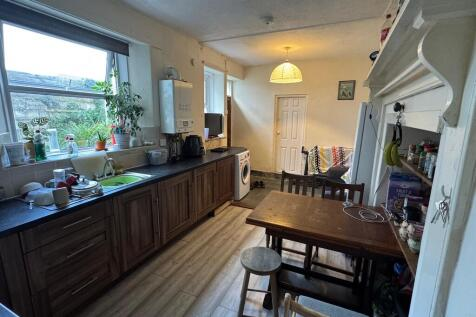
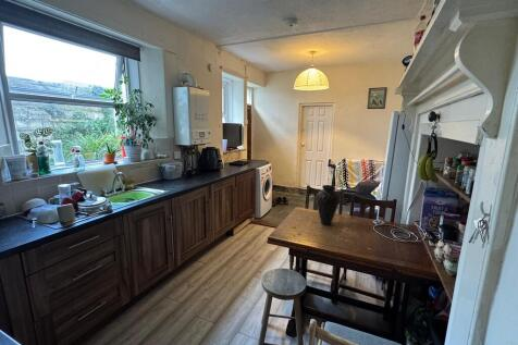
+ vase [316,184,341,226]
